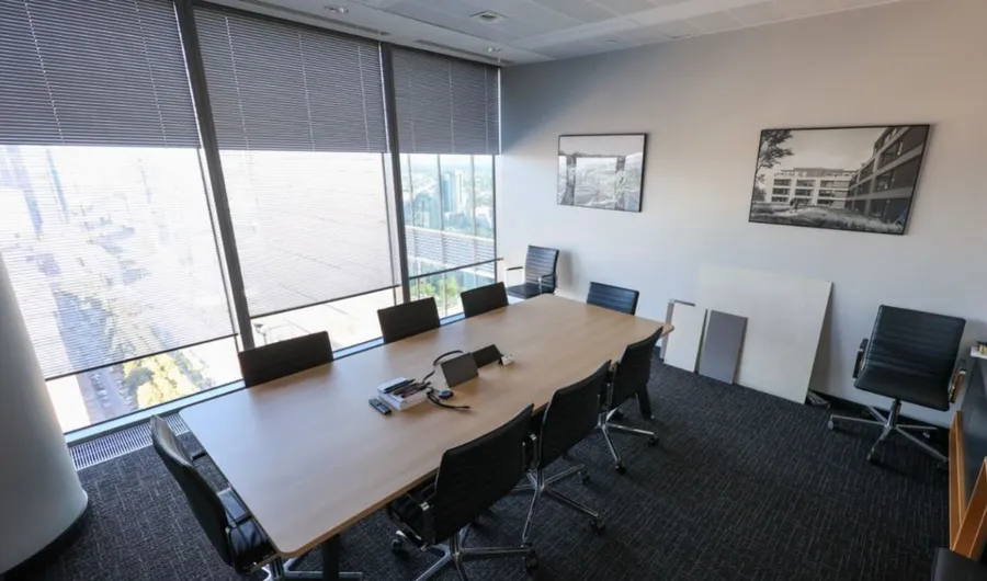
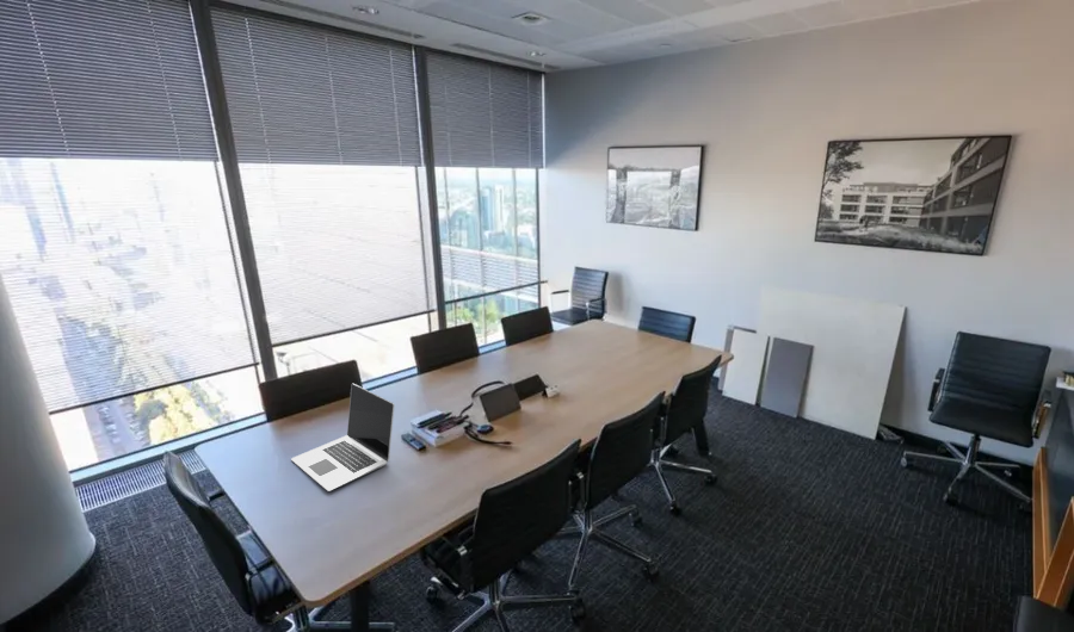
+ laptop [290,383,396,492]
